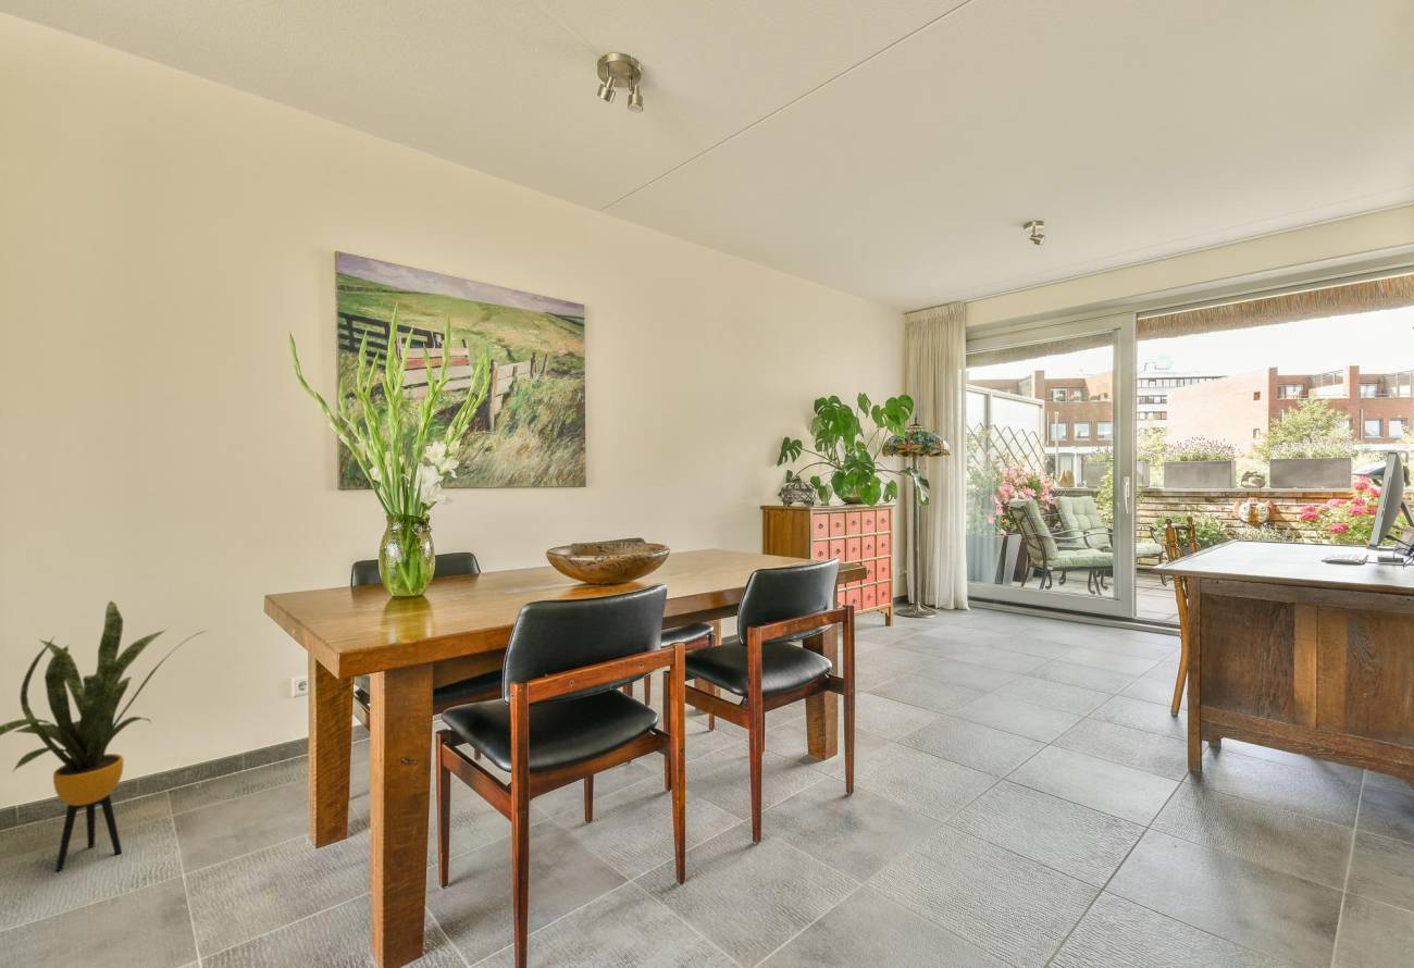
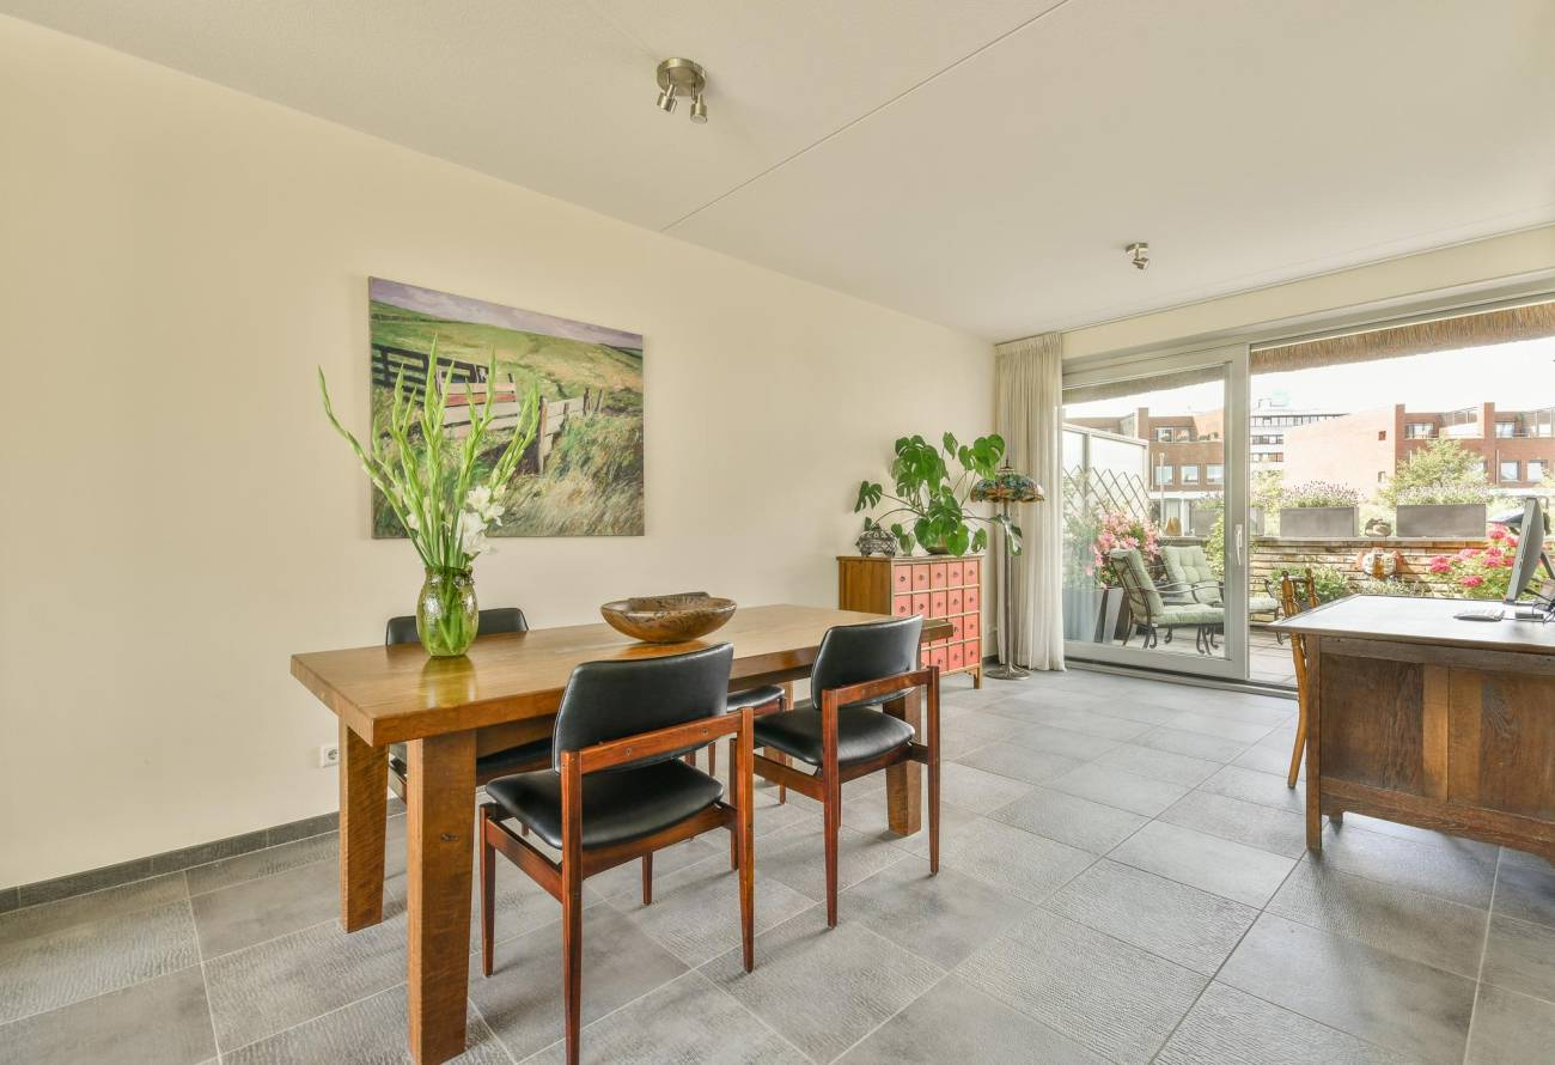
- house plant [0,599,208,872]
